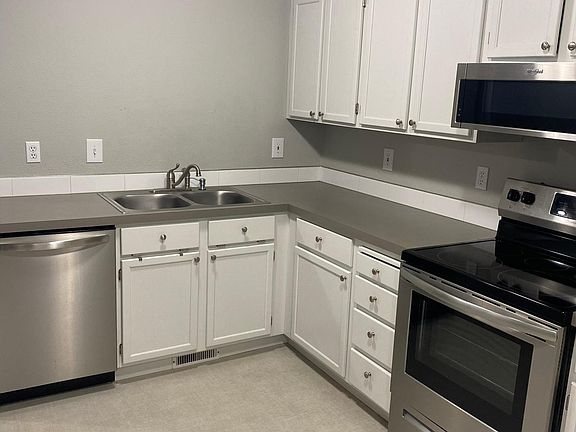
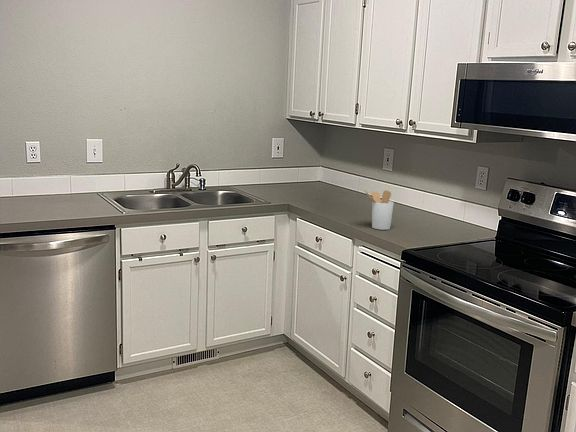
+ utensil holder [363,189,395,231]
